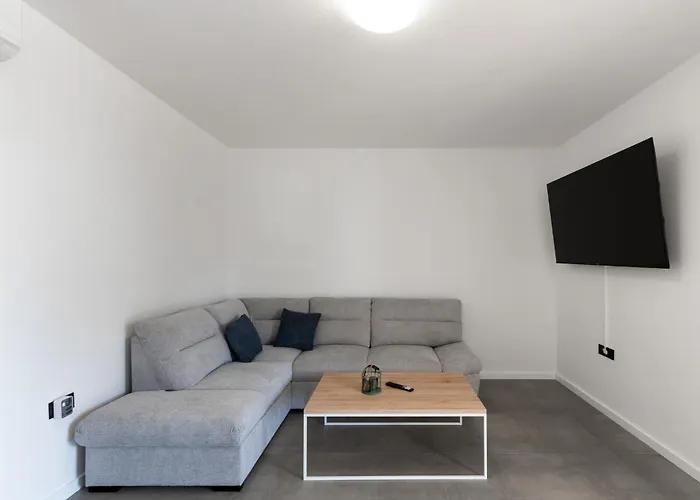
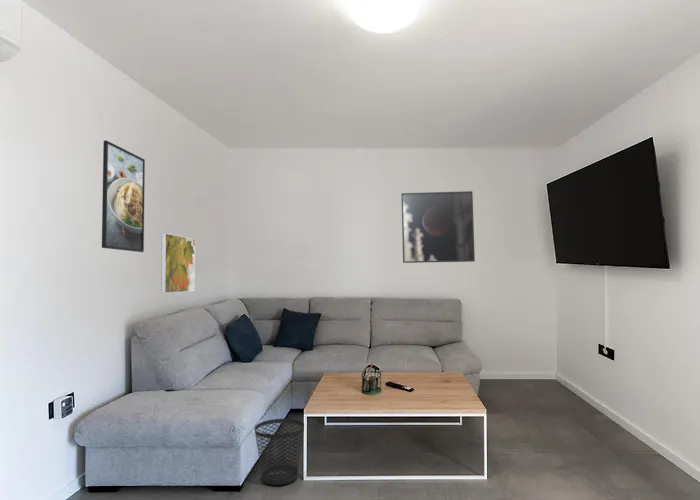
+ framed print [101,140,146,253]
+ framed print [160,232,196,294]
+ wastebasket [253,417,305,486]
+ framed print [400,190,476,264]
